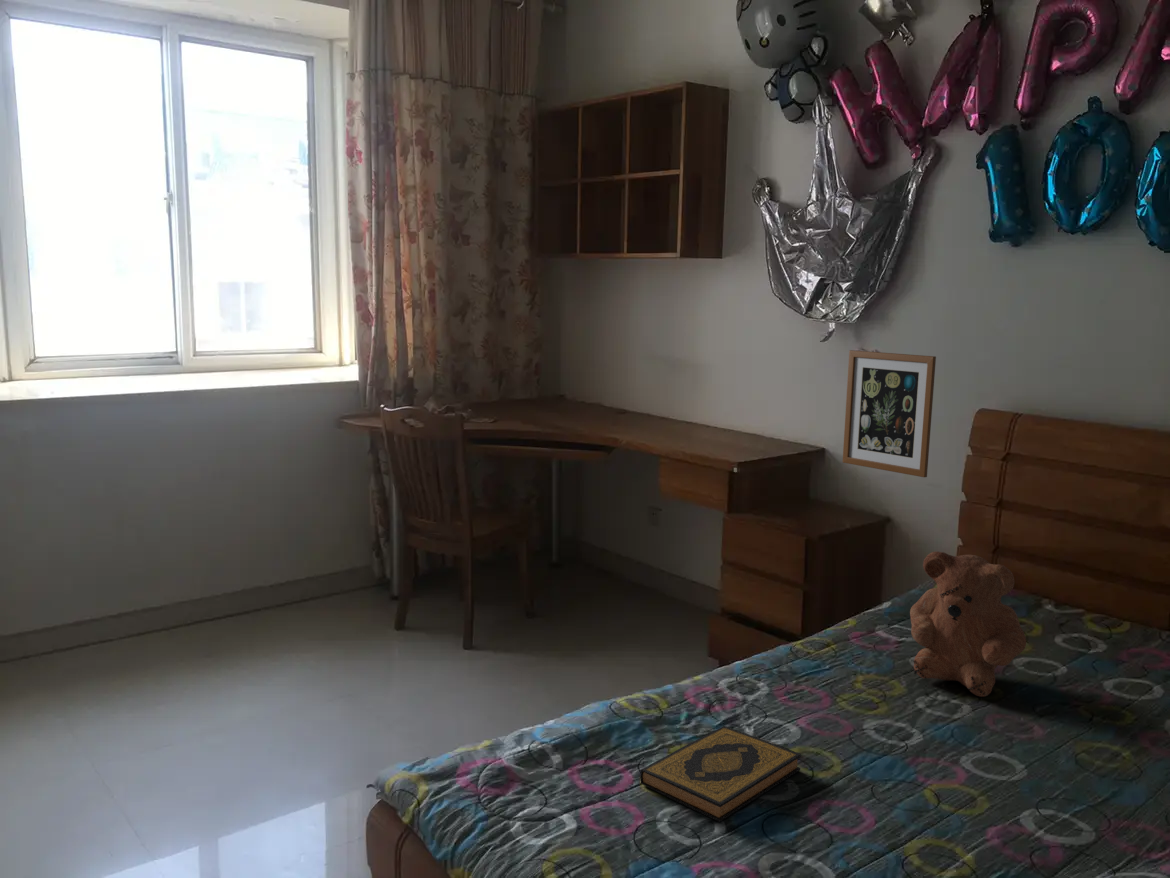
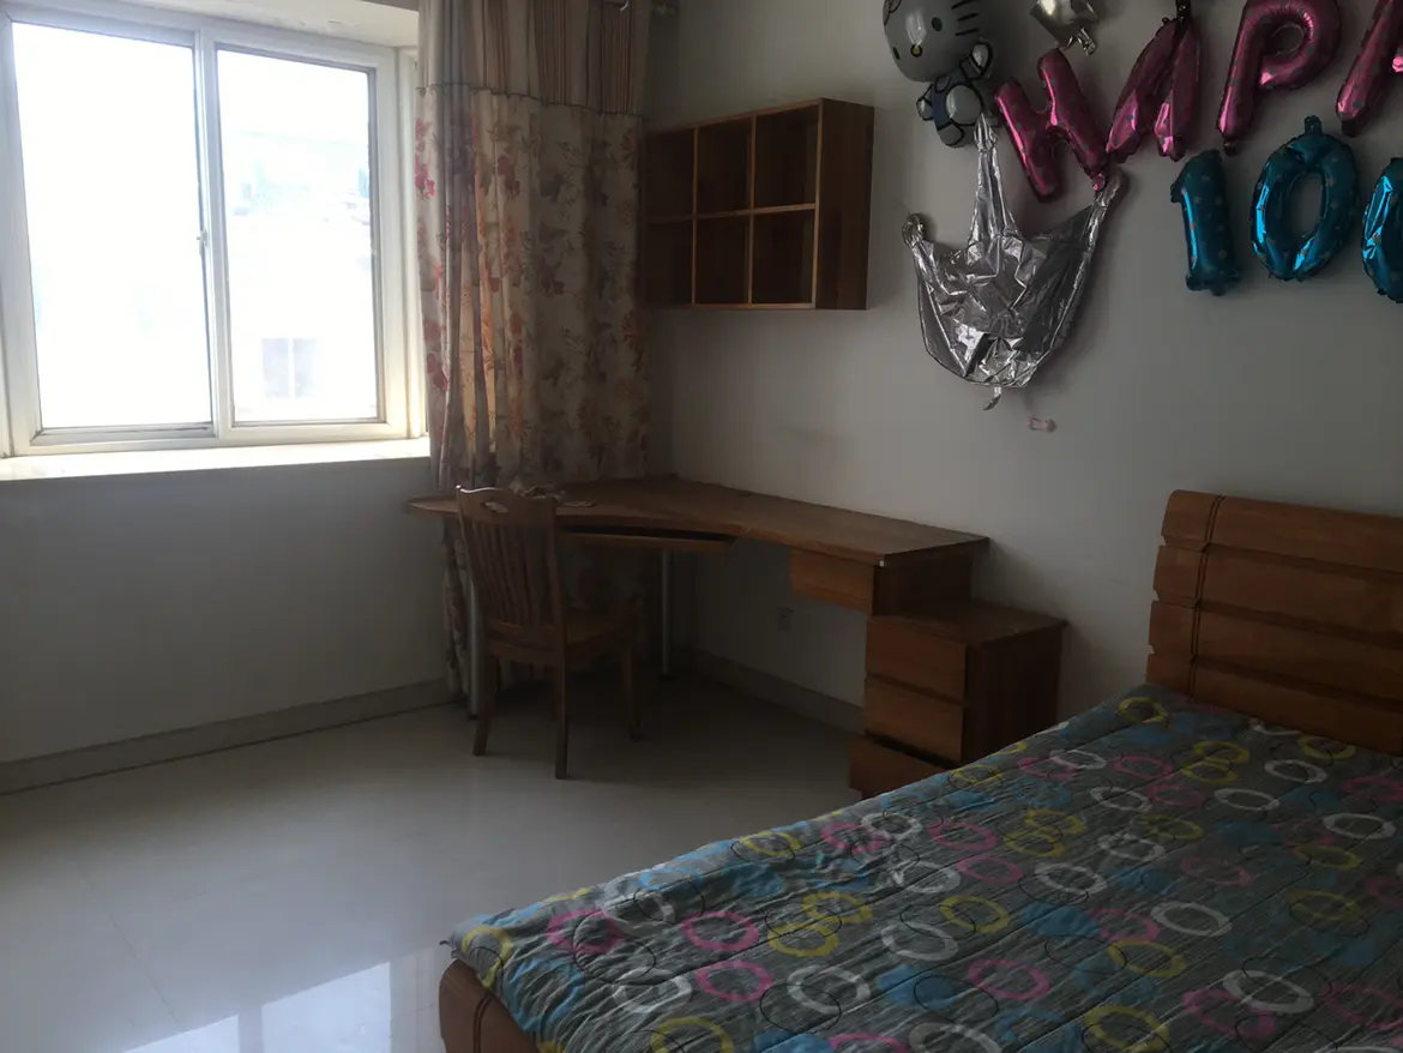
- hardback book [639,725,802,823]
- teddy bear [909,551,1027,698]
- wall art [842,349,937,478]
